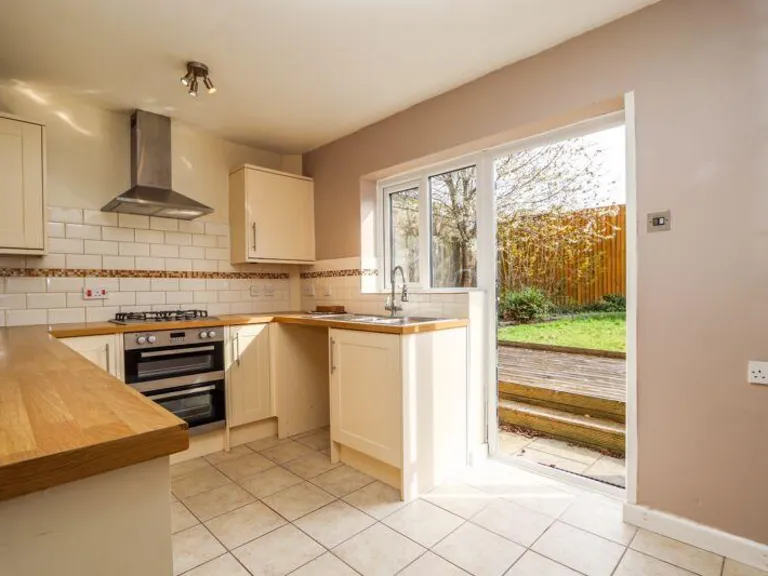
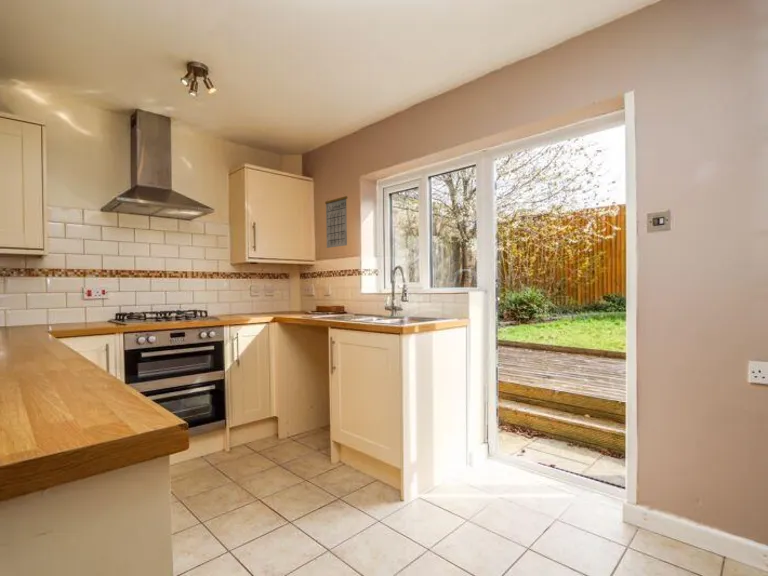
+ calendar [324,193,348,249]
